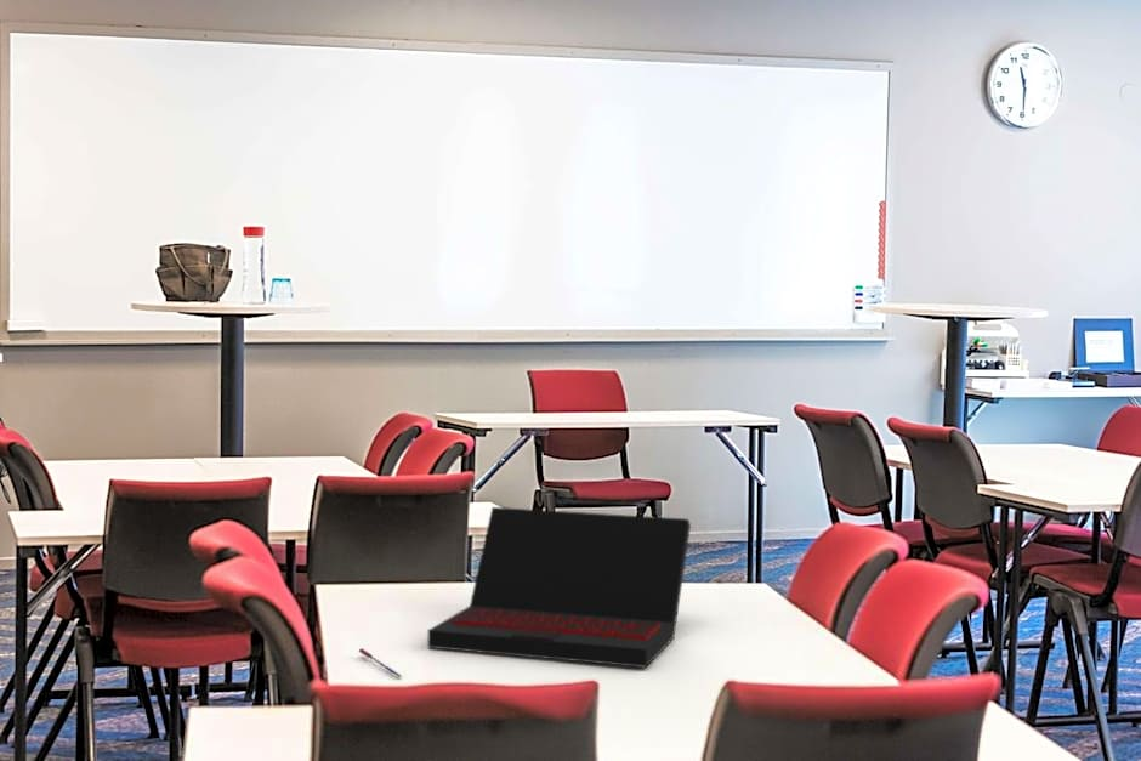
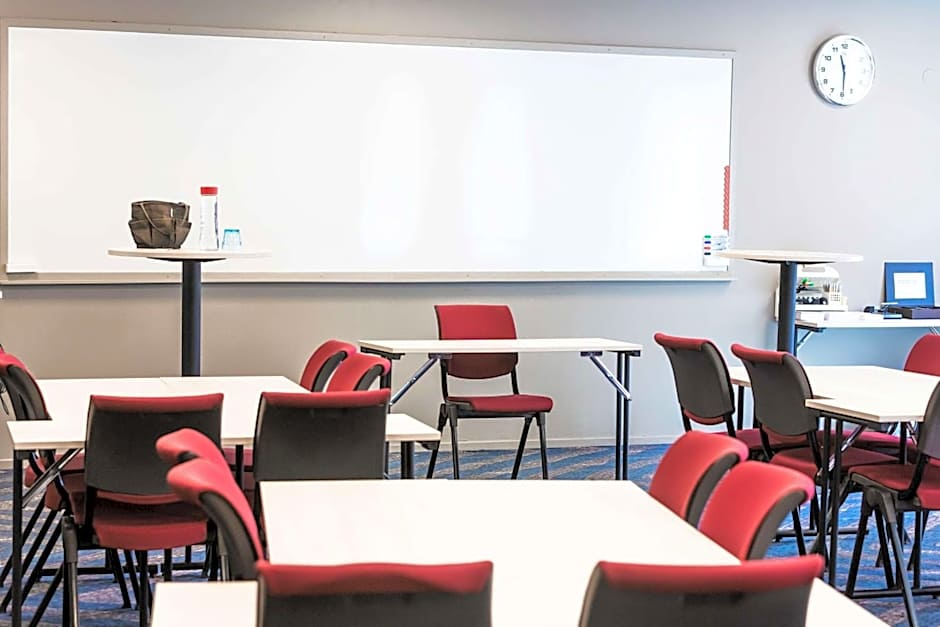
- laptop [426,506,692,669]
- pen [358,647,403,678]
